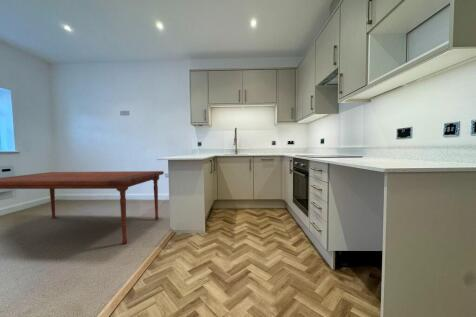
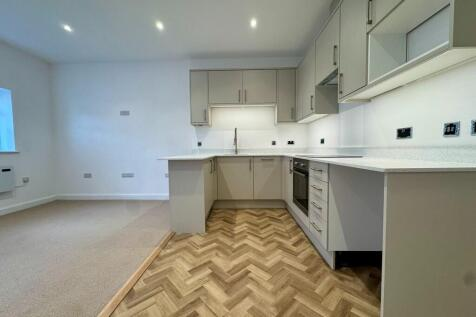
- dining table [0,170,165,244]
